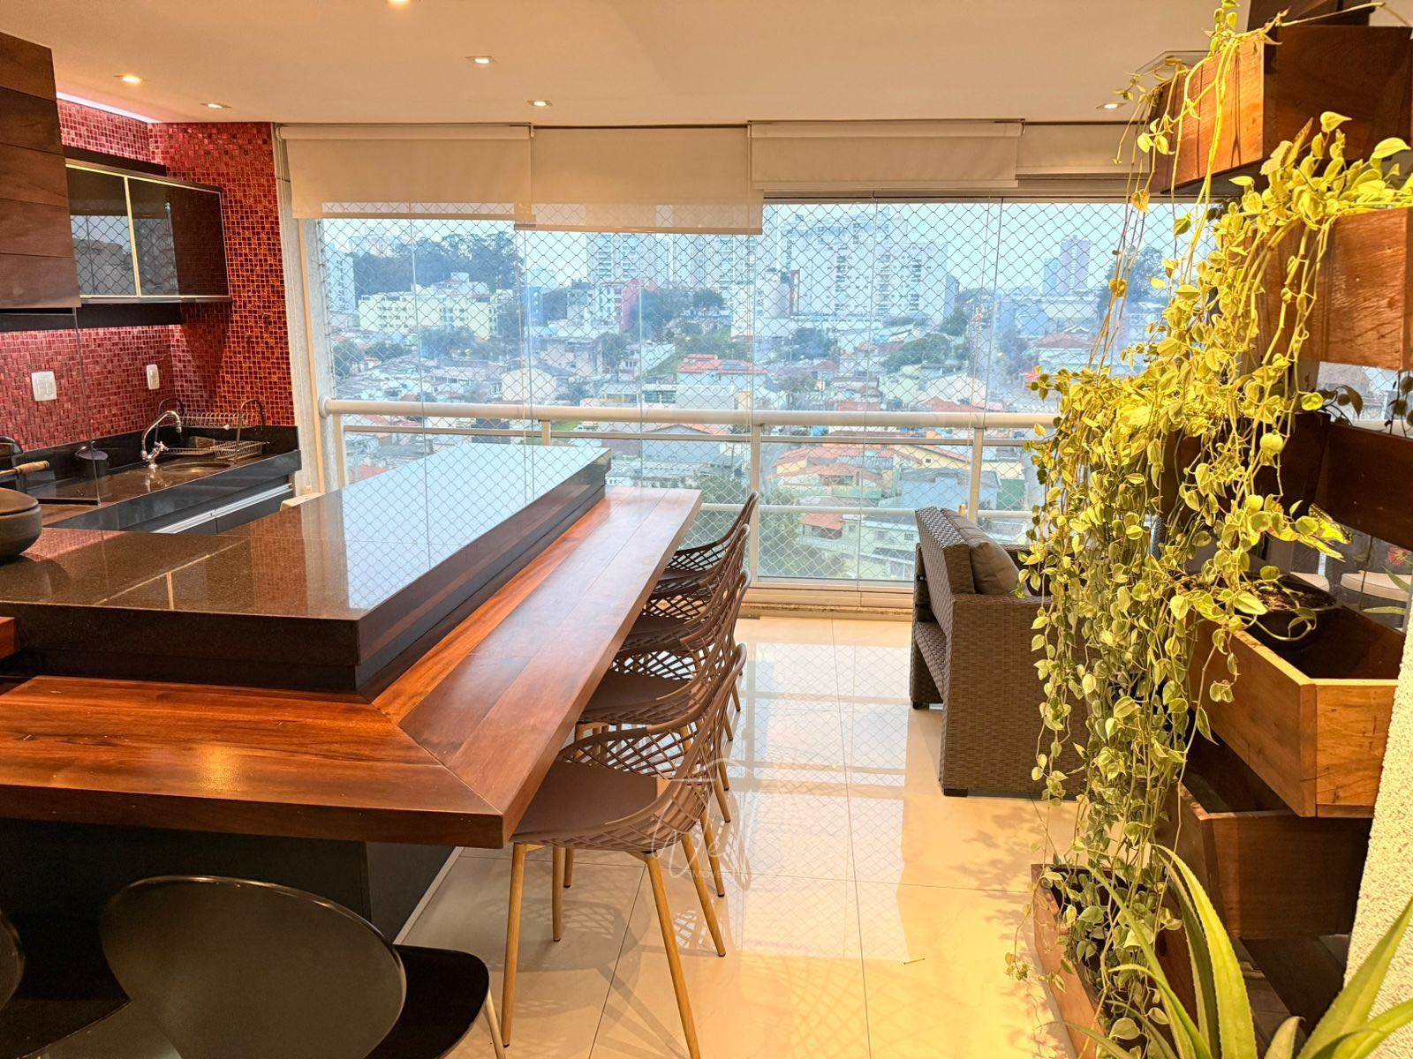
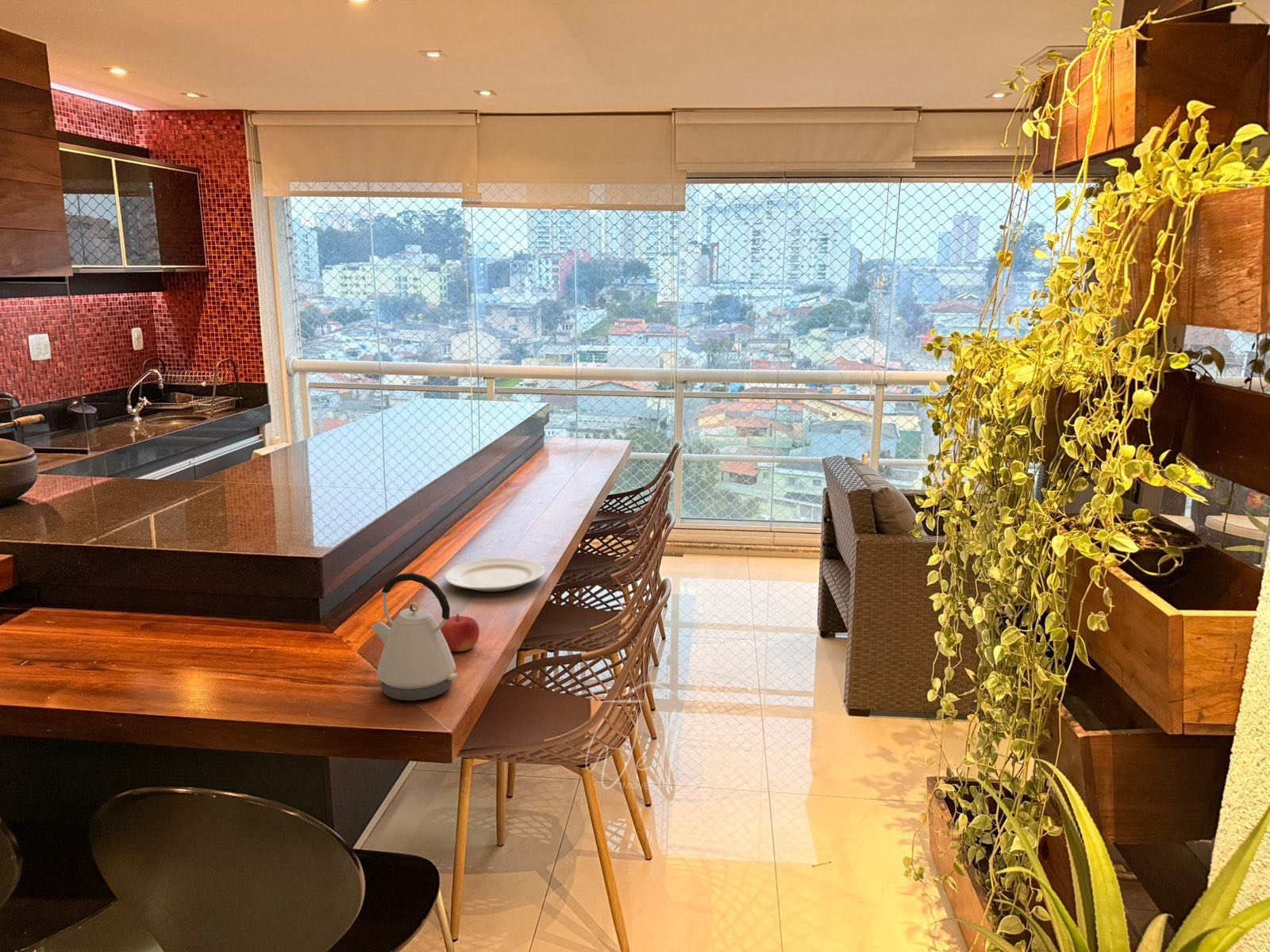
+ kettle [370,572,460,701]
+ chinaware [444,557,546,593]
+ fruit [440,613,480,652]
